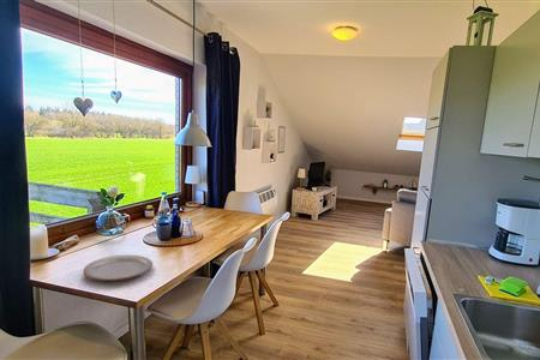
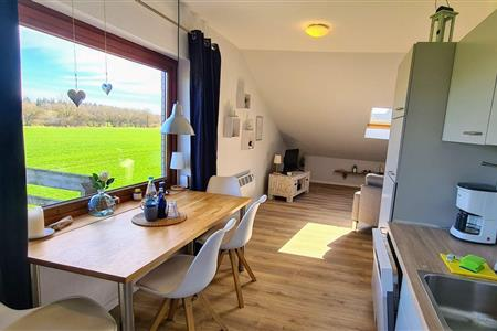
- plate [82,253,154,282]
